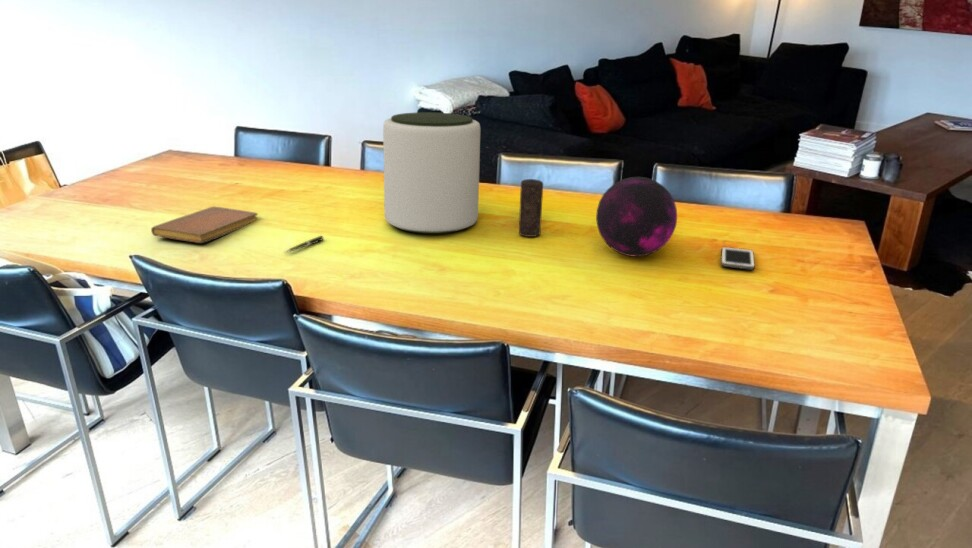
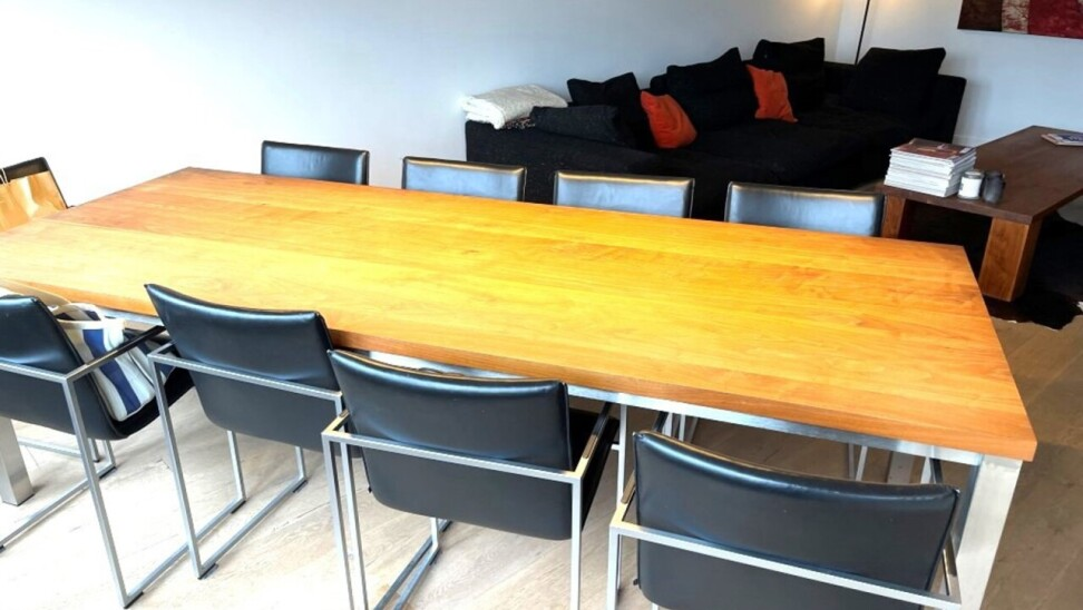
- pen [283,235,325,254]
- candle [518,178,544,238]
- notebook [150,206,259,244]
- cell phone [720,246,756,271]
- decorative orb [595,176,678,257]
- plant pot [382,111,481,235]
